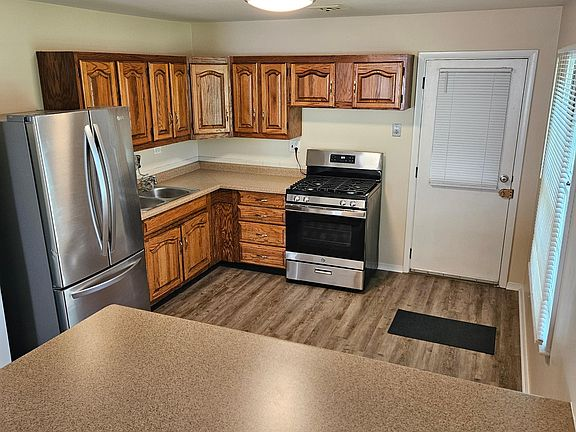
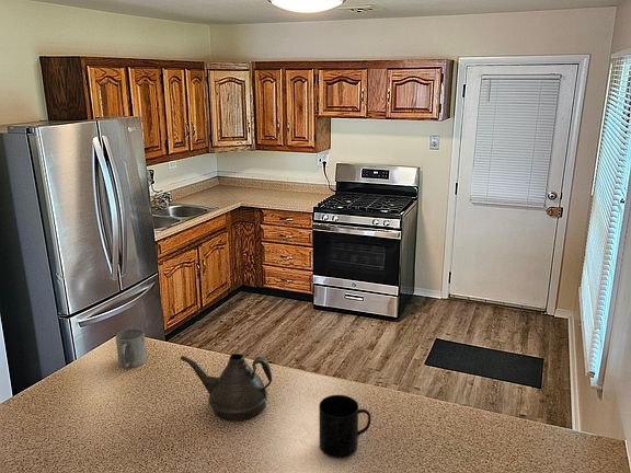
+ mug [318,394,372,459]
+ teapot [180,353,273,423]
+ mug [115,327,148,369]
